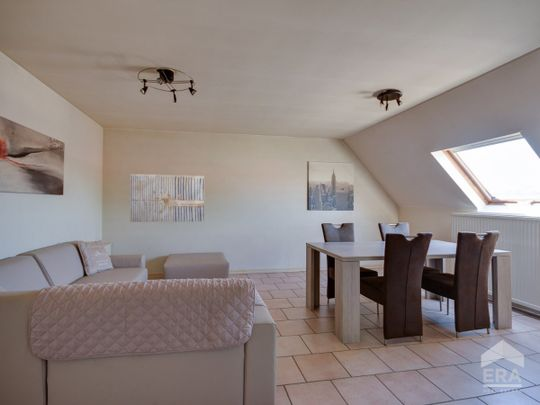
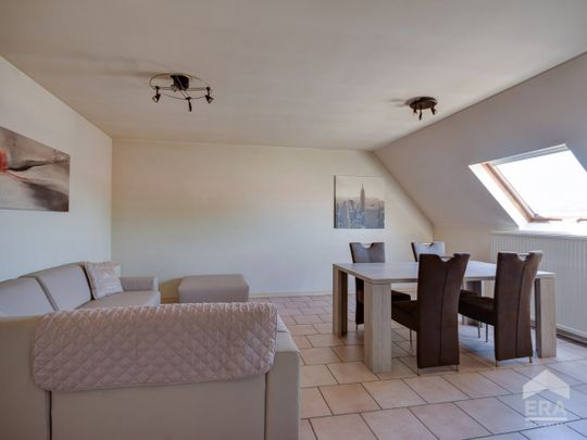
- wall art [129,173,205,223]
